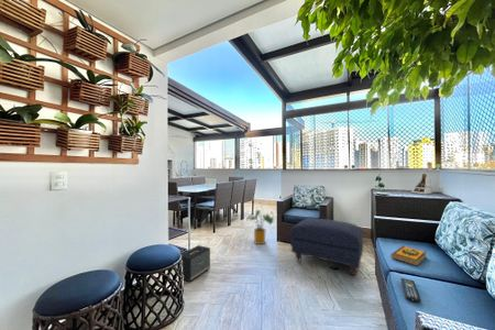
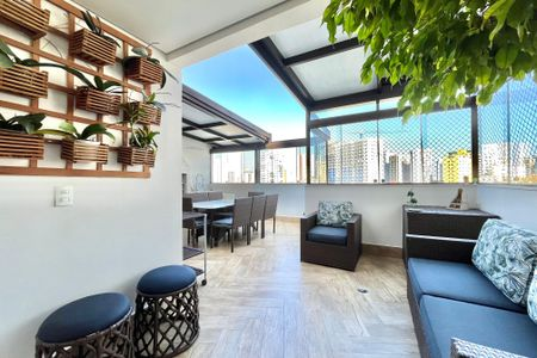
- ottoman [289,218,364,277]
- hardback book [389,244,427,267]
- speaker [180,244,211,283]
- house plant [245,209,277,245]
- remote control [400,277,421,304]
